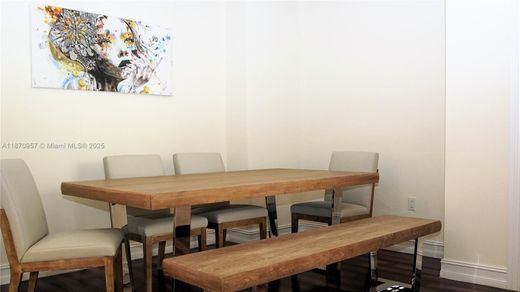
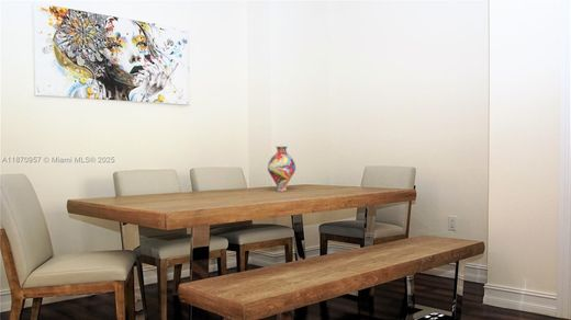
+ vase [267,146,296,193]
